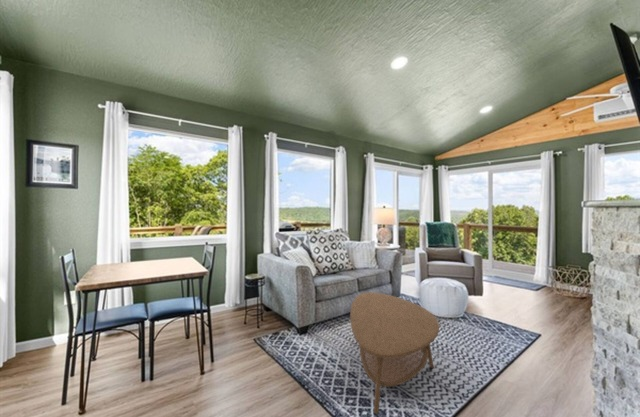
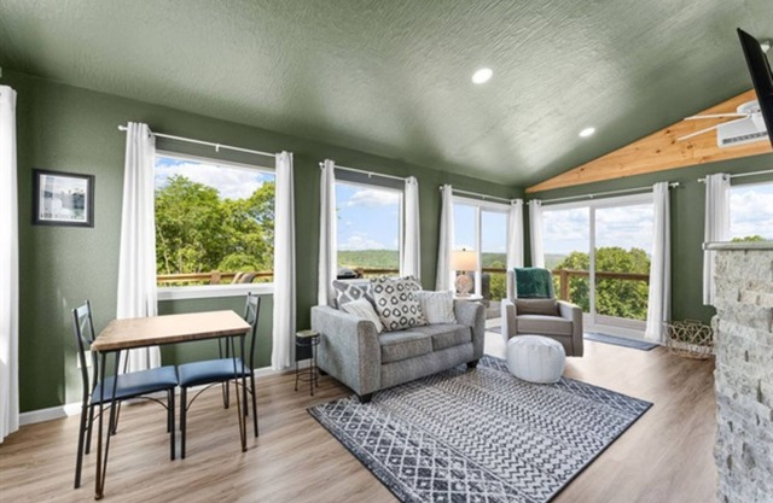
- coffee table [349,291,440,415]
